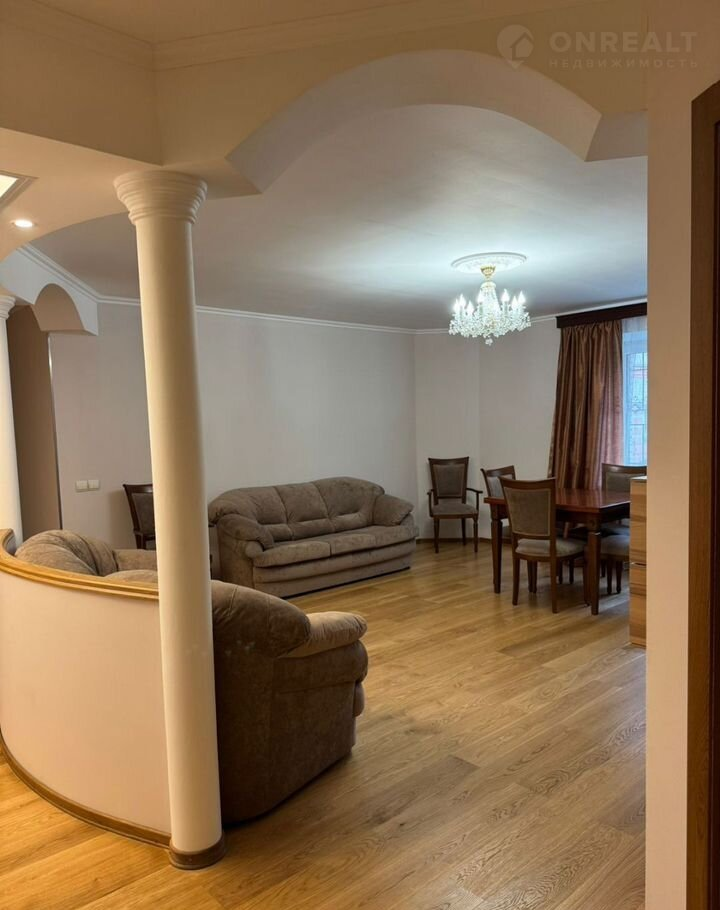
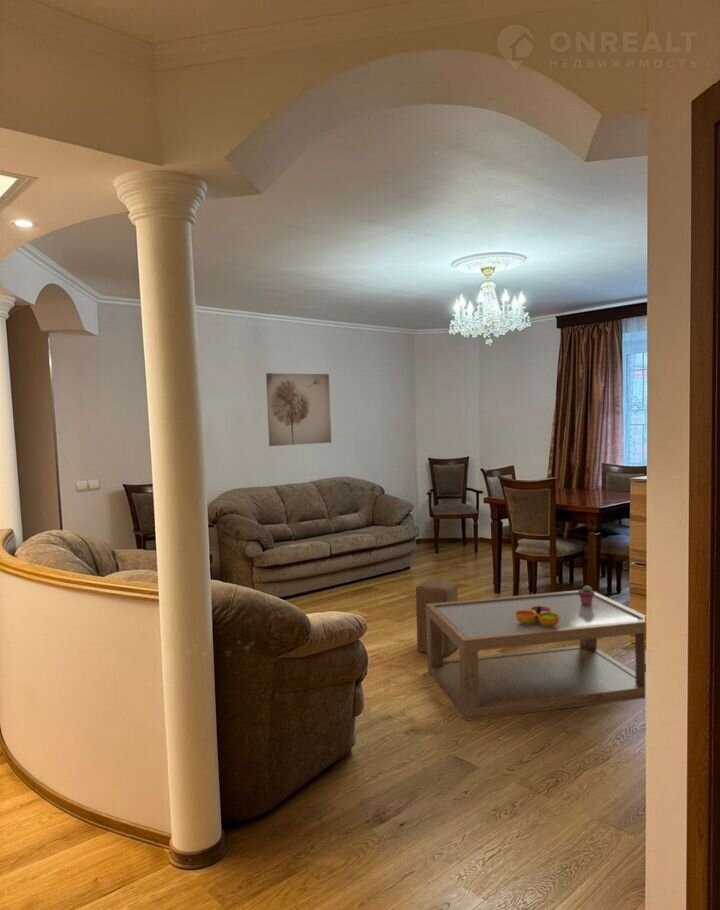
+ wall art [265,372,332,447]
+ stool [415,578,459,657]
+ decorative bowl [516,606,559,627]
+ potted succulent [578,585,595,606]
+ coffee table [426,589,647,722]
